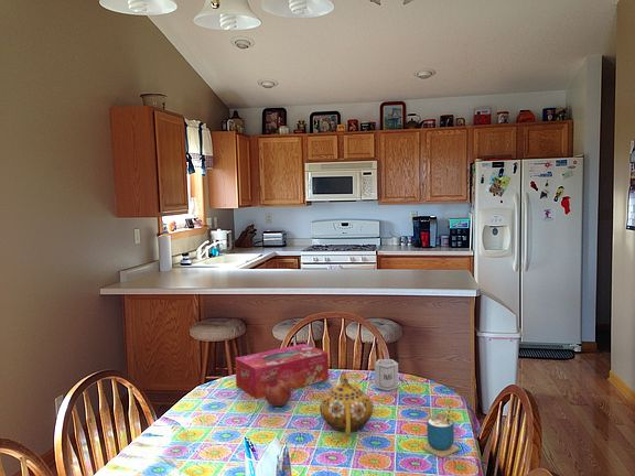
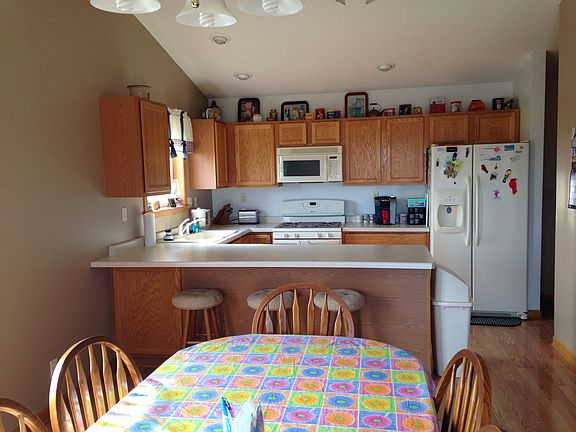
- tissue box [234,343,330,400]
- fruit [265,378,292,408]
- cup [374,358,399,392]
- teapot [319,371,374,437]
- cup [421,404,460,458]
